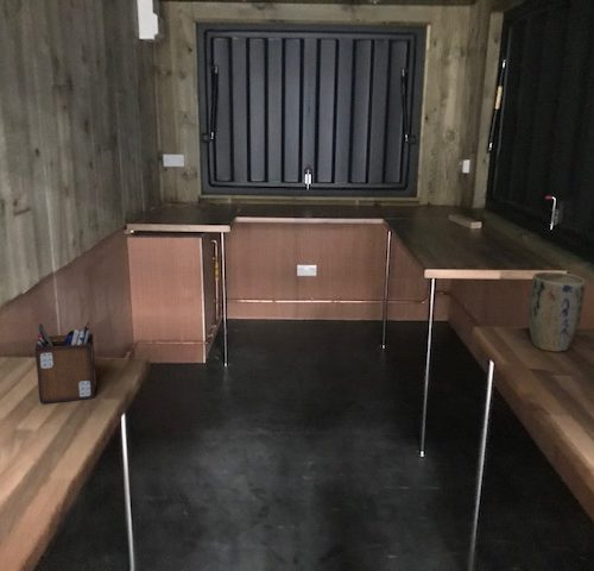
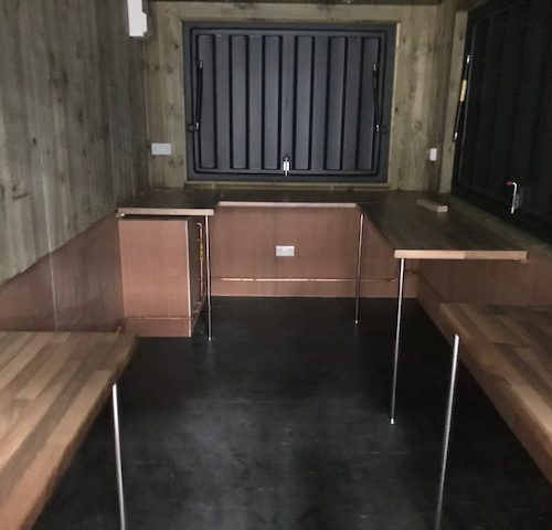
- desk organizer [34,321,96,404]
- plant pot [527,271,587,352]
